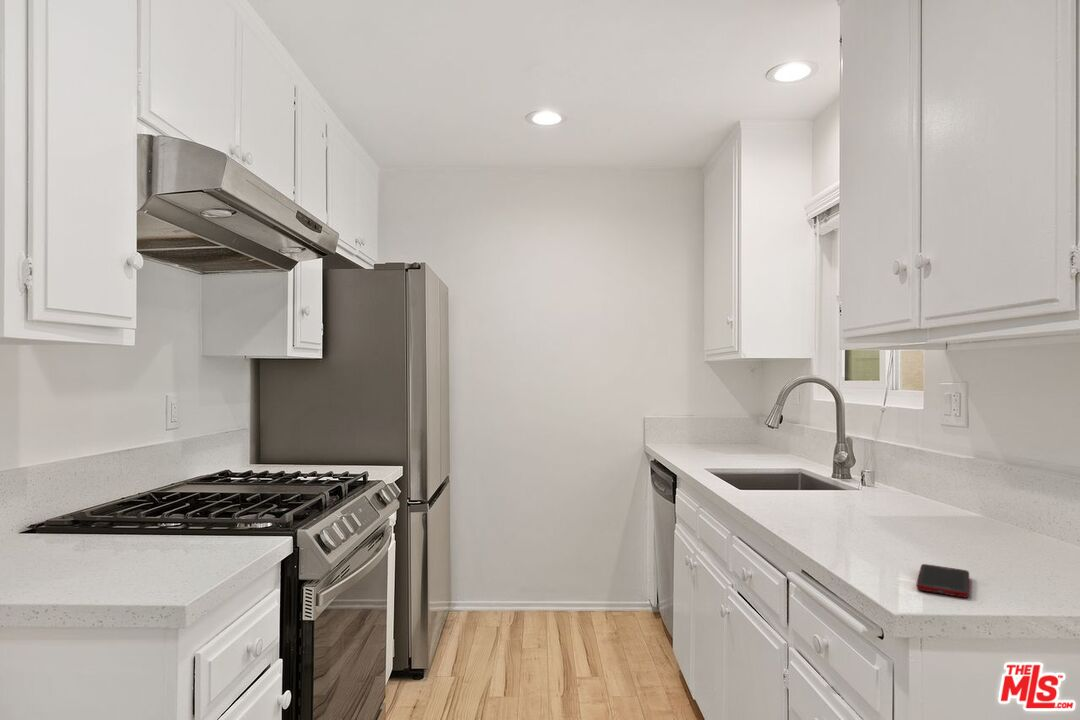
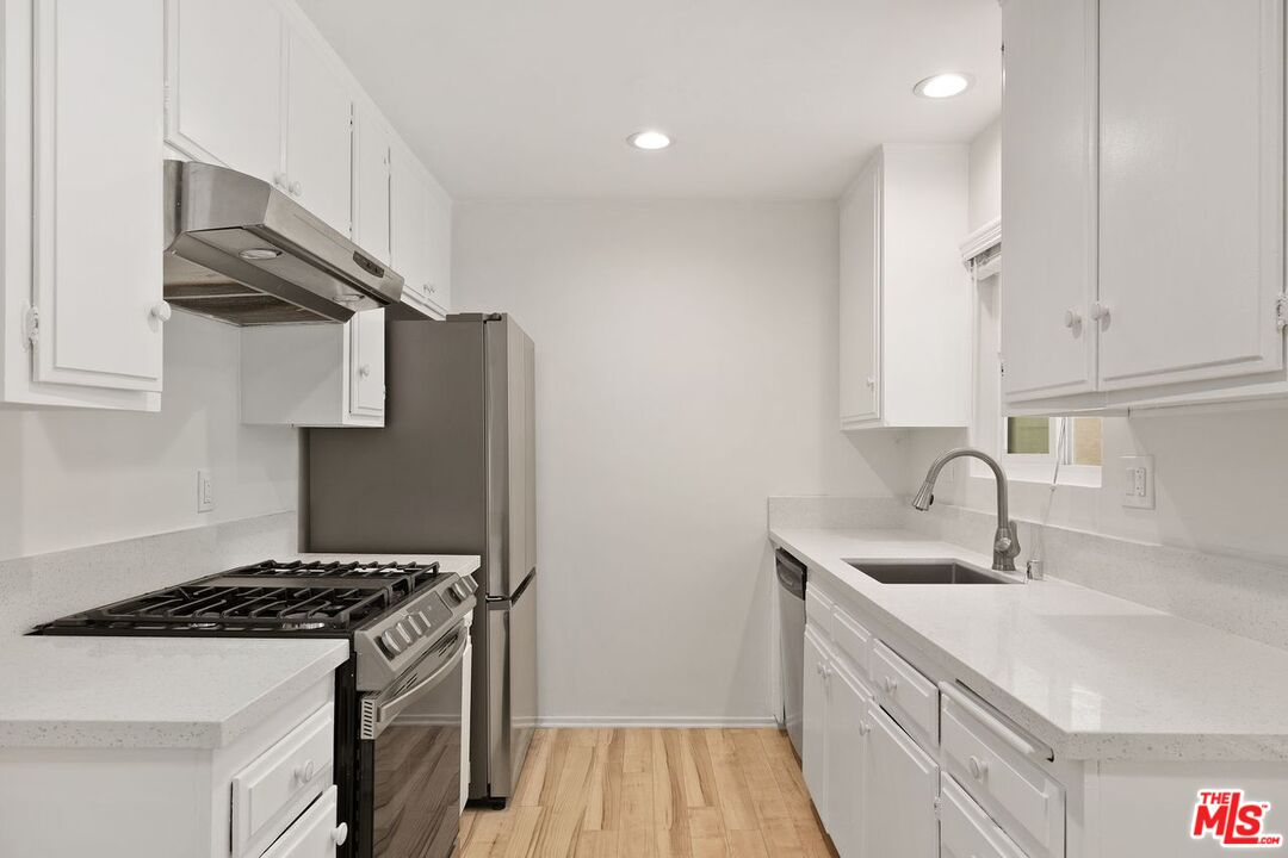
- cell phone [915,563,970,599]
